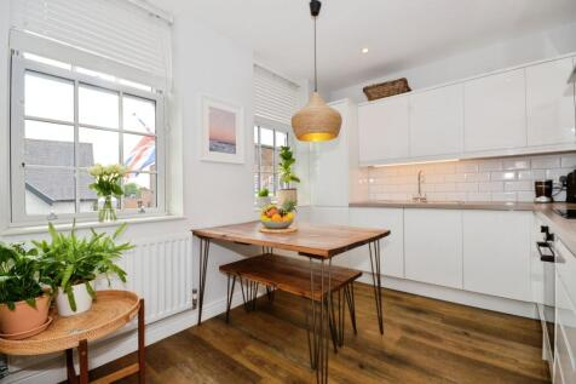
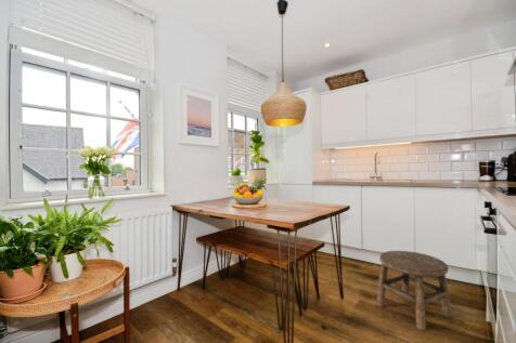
+ stool [376,250,453,331]
